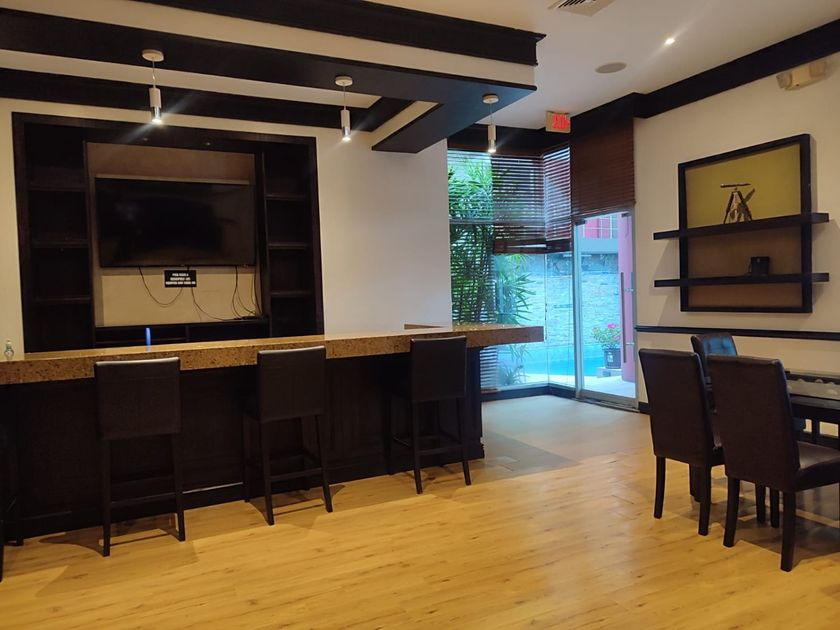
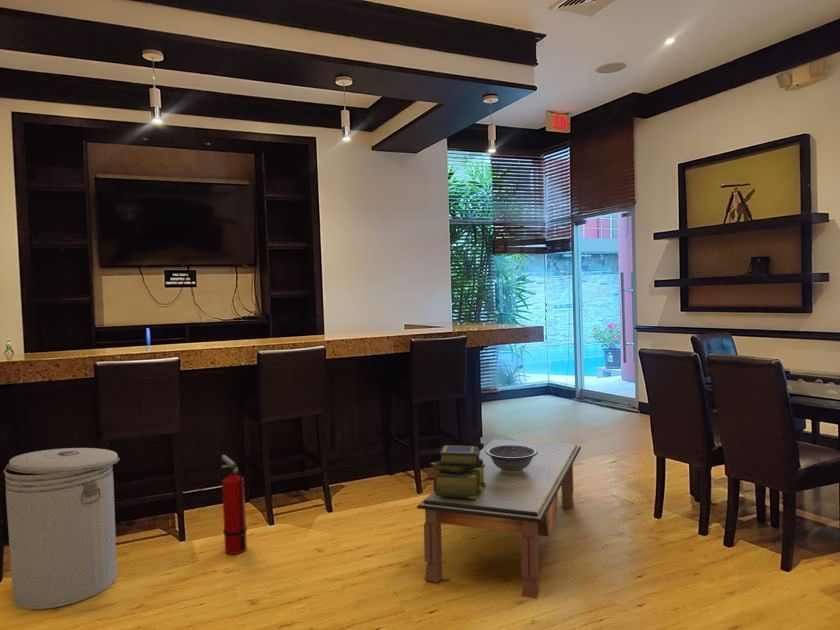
+ can [3,447,120,610]
+ coffee table [416,438,582,600]
+ stack of books [430,445,486,499]
+ fire extinguisher [220,454,248,555]
+ decorative bowl [486,445,538,474]
